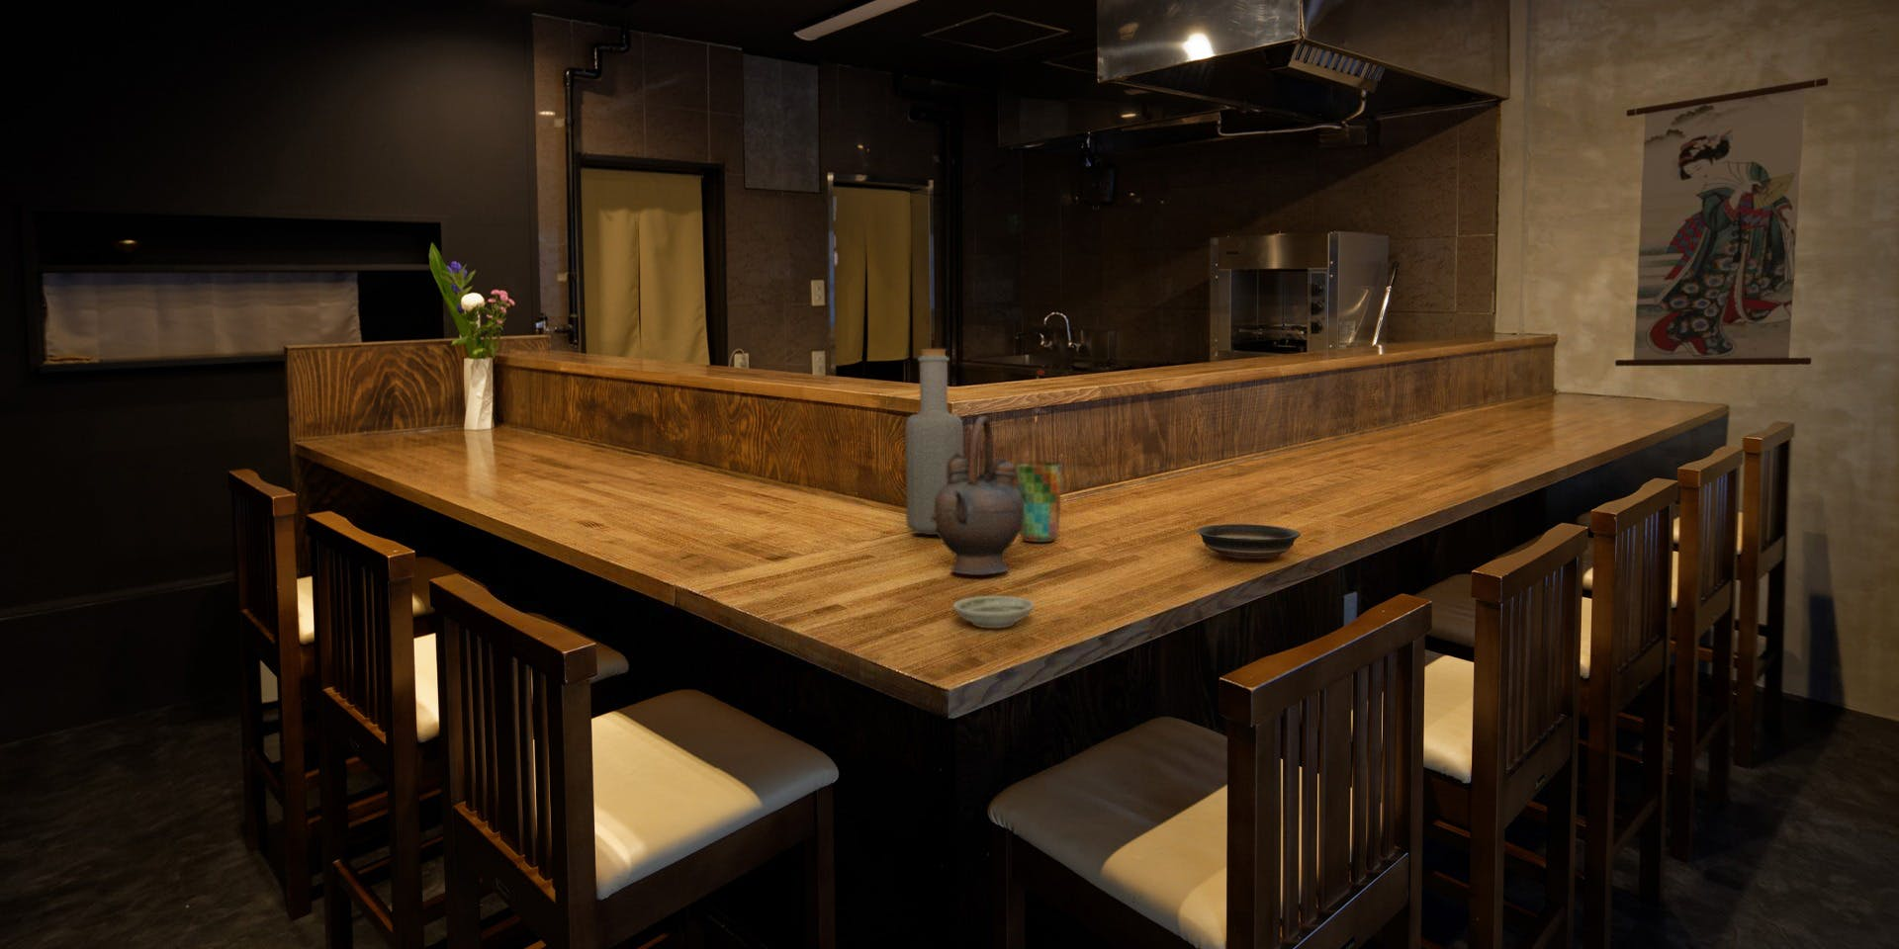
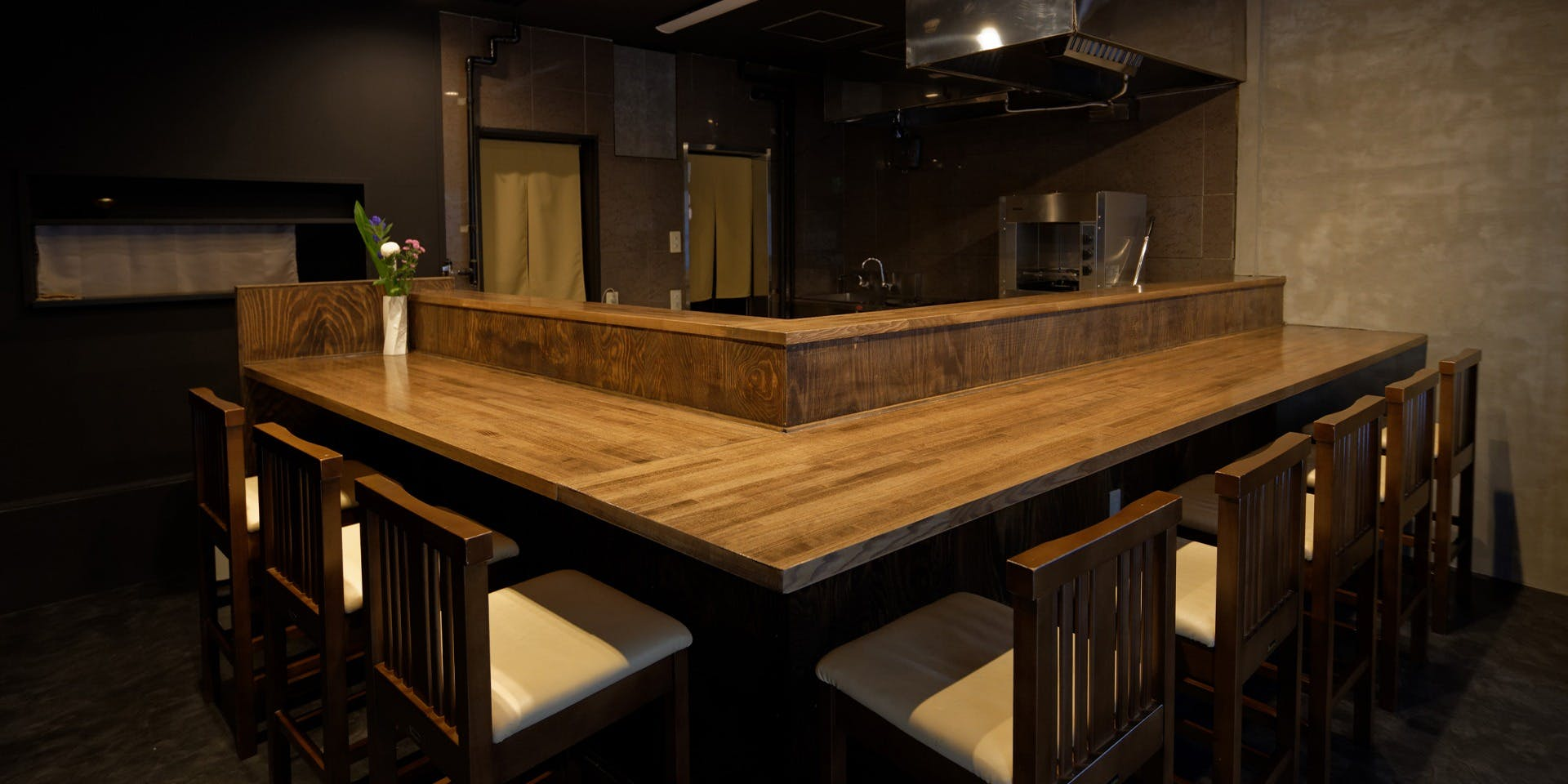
- saucer [952,596,1035,628]
- wall scroll [1614,53,1829,367]
- bottle [903,347,964,536]
- saucer [1195,523,1302,559]
- teapot [930,415,1025,576]
- cup [1015,461,1063,542]
